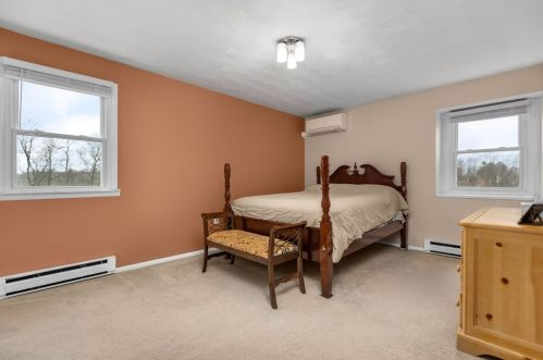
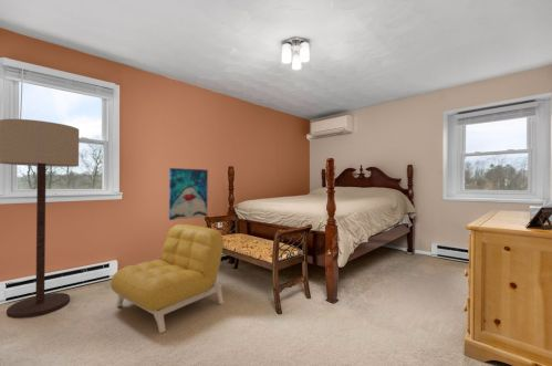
+ armchair [110,223,225,334]
+ floor lamp [0,118,80,320]
+ wall art [168,167,209,221]
